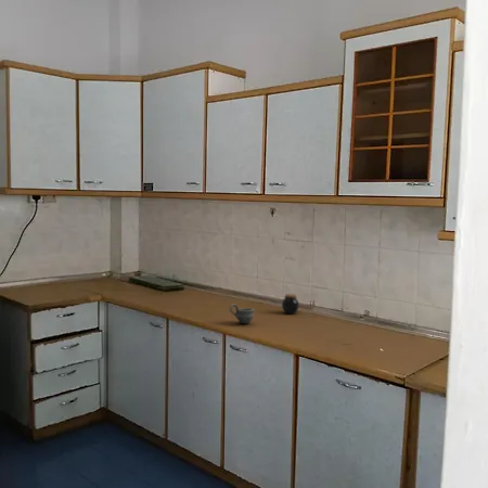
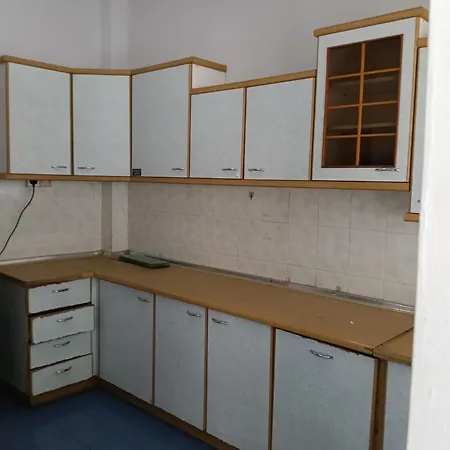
- cup [228,303,255,324]
- jar [281,293,300,314]
